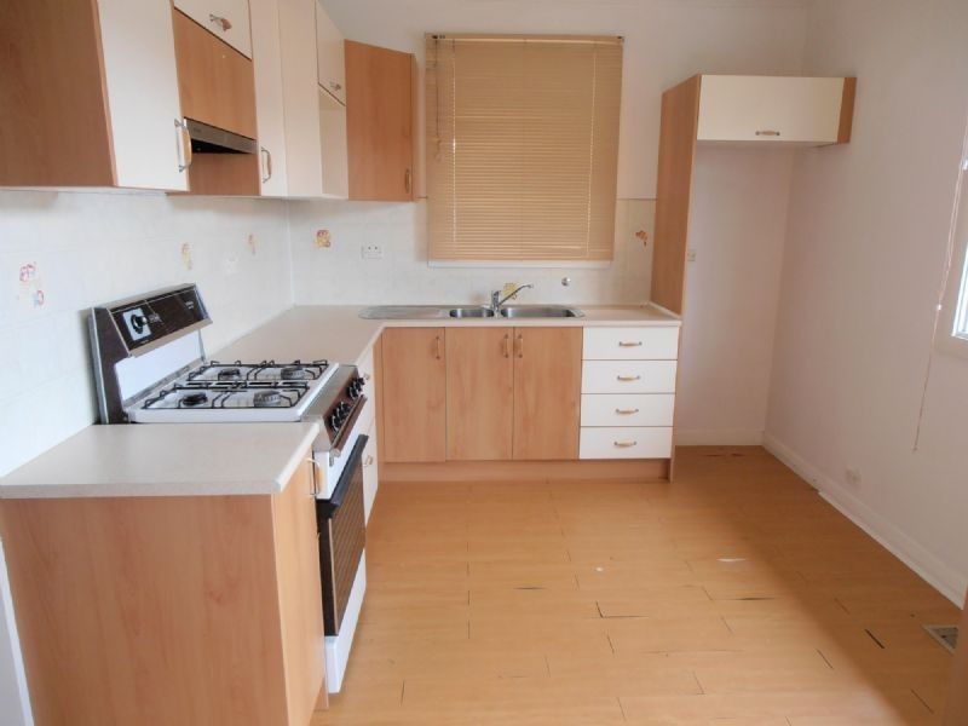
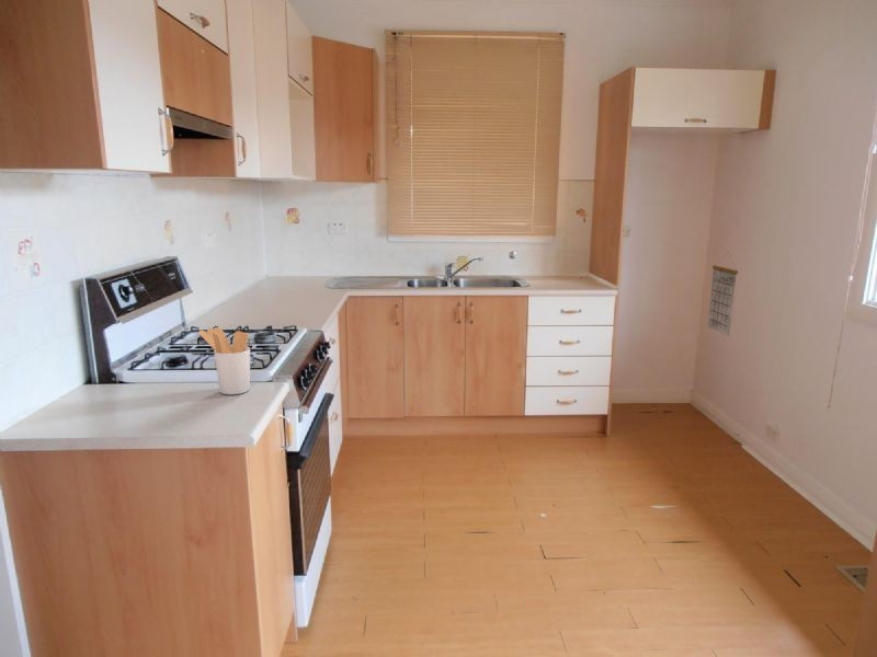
+ calendar [706,251,739,337]
+ utensil holder [197,326,251,395]
